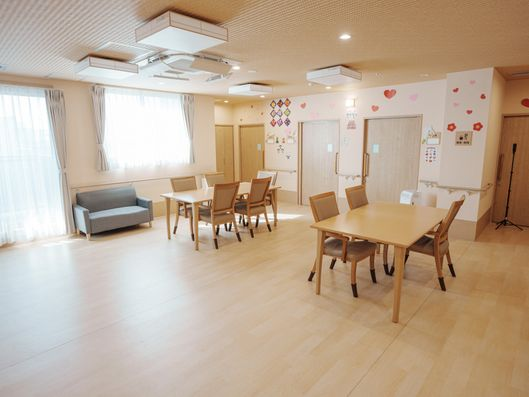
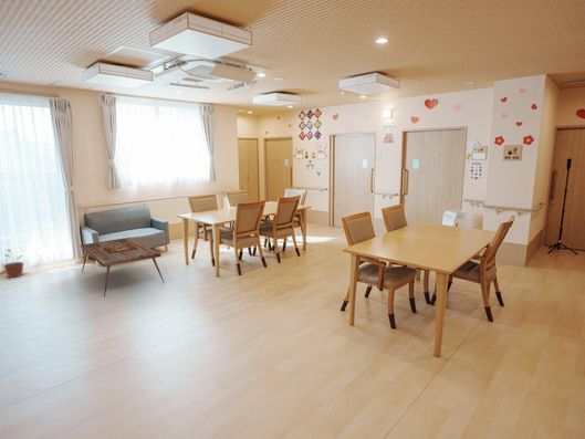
+ potted plant [2,248,24,279]
+ coffee table [80,237,165,299]
